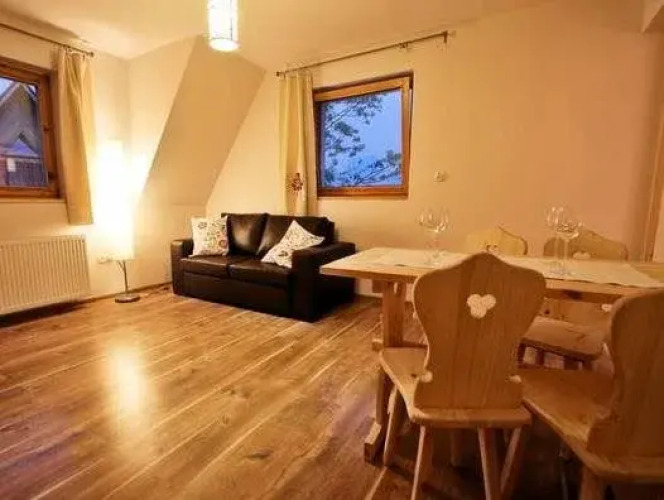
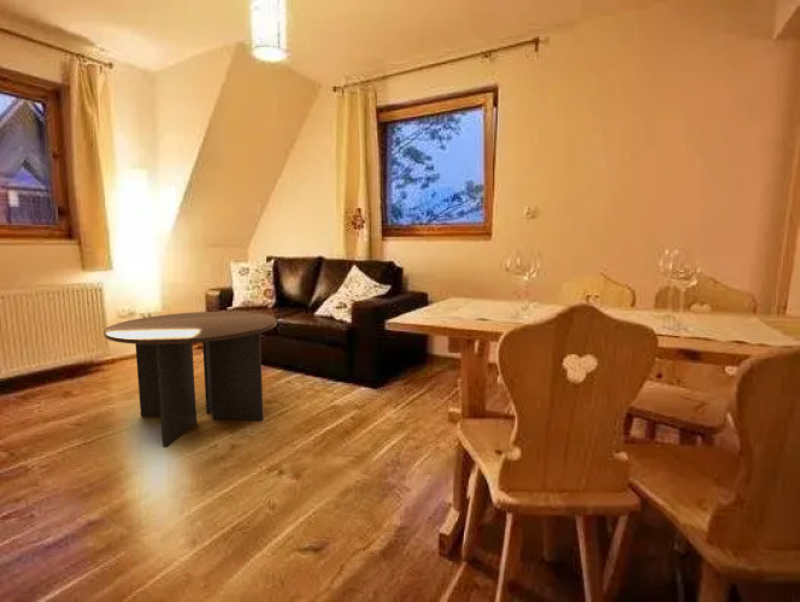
+ coffee table [102,311,278,448]
